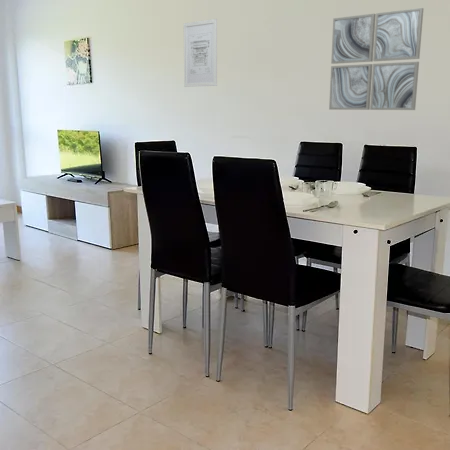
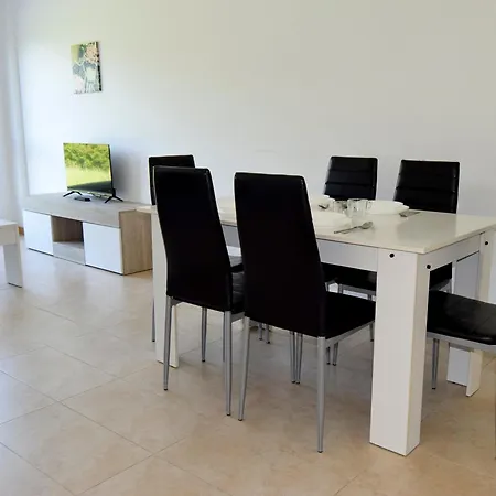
- wall art [328,7,425,111]
- wall art [183,18,218,88]
